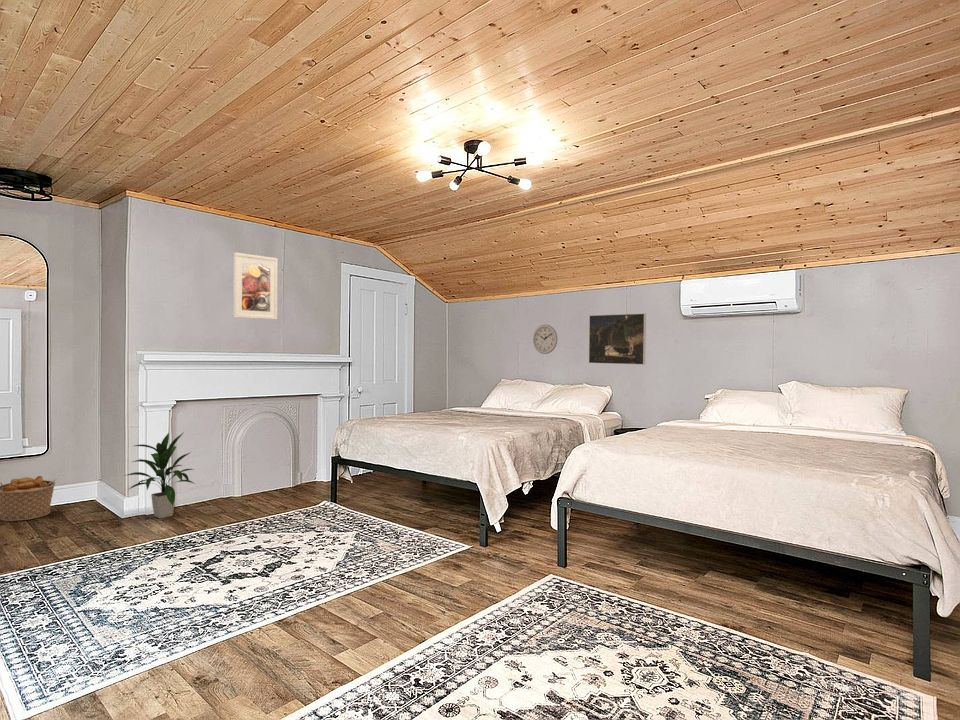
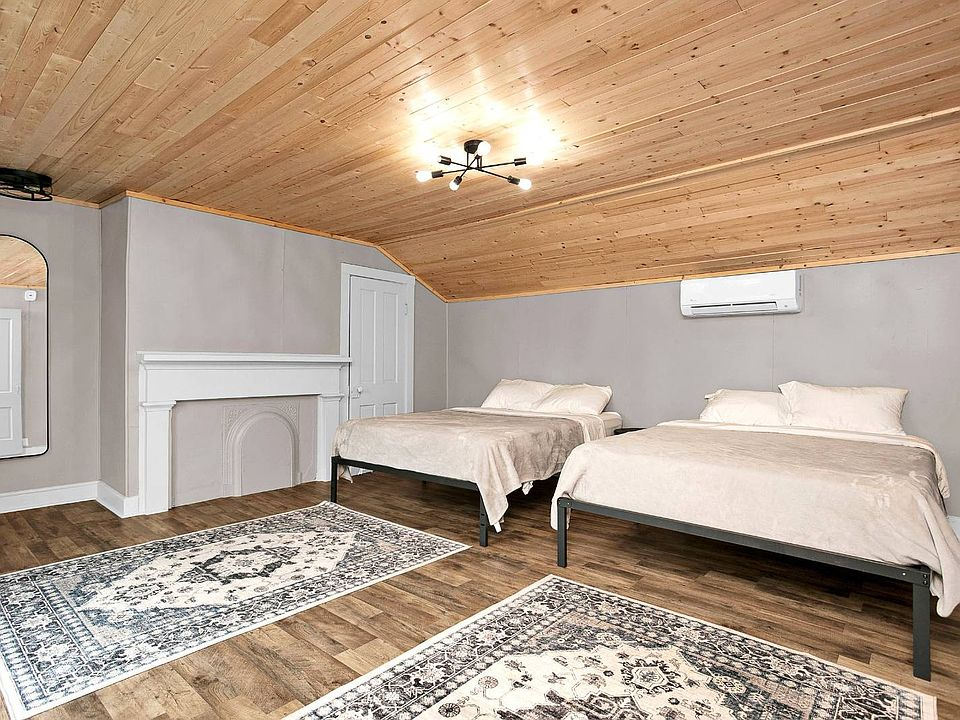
- basket [0,475,57,522]
- indoor plant [124,431,196,519]
- wall clock [532,324,558,355]
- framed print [588,312,647,366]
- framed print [232,252,279,321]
